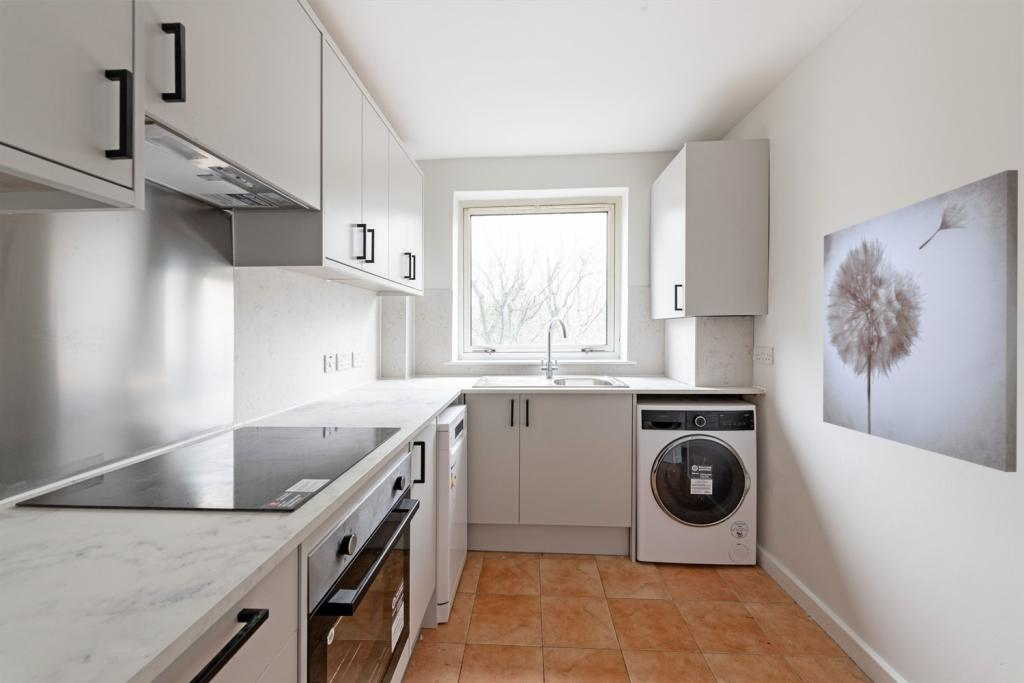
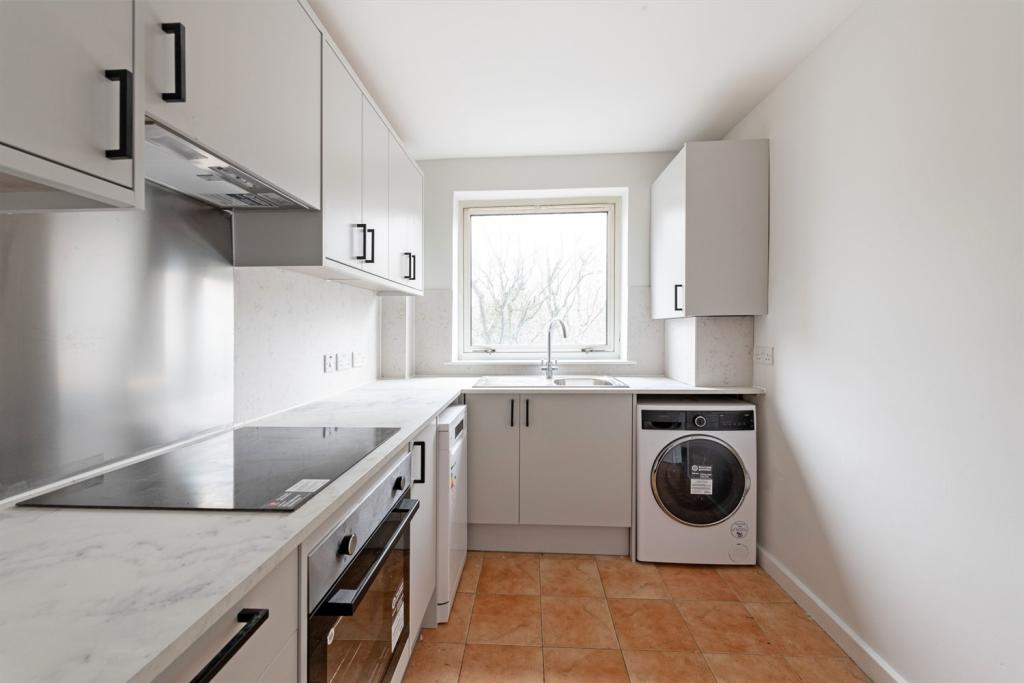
- wall art [822,169,1019,473]
